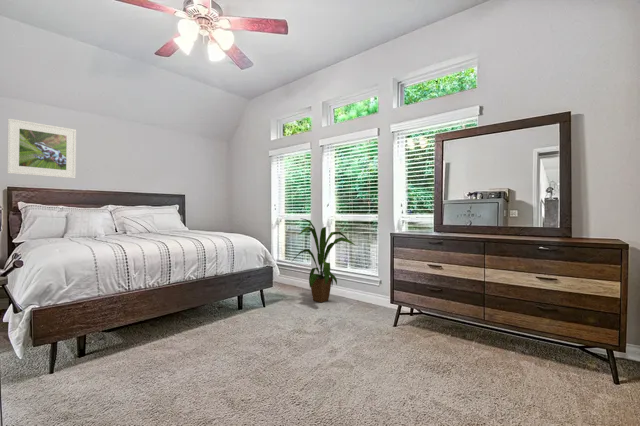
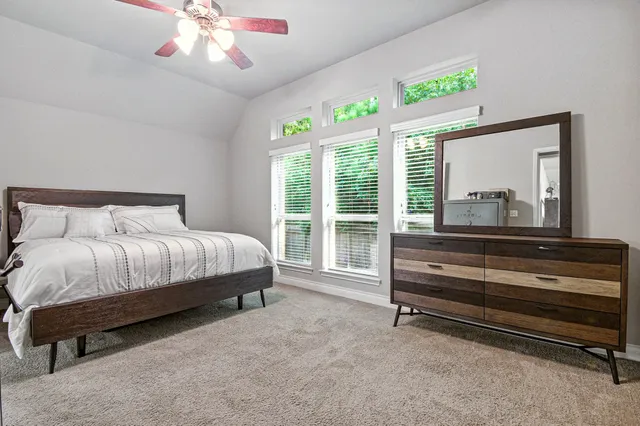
- house plant [291,217,356,303]
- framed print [6,117,77,179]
